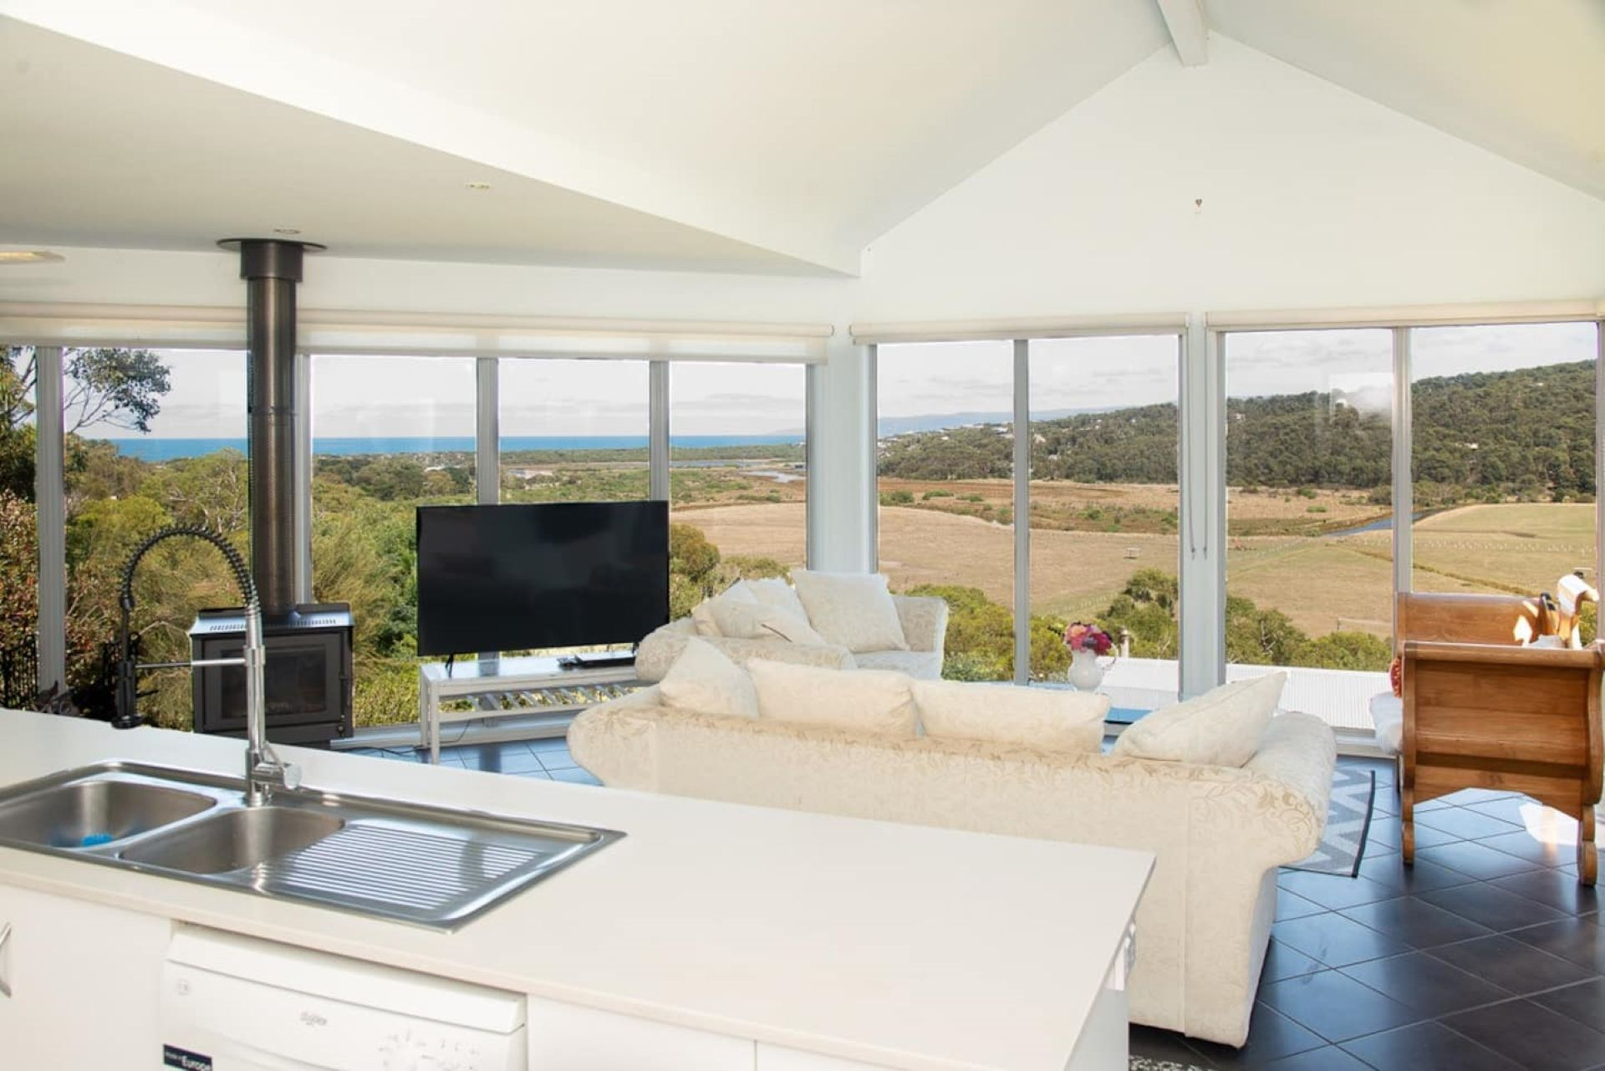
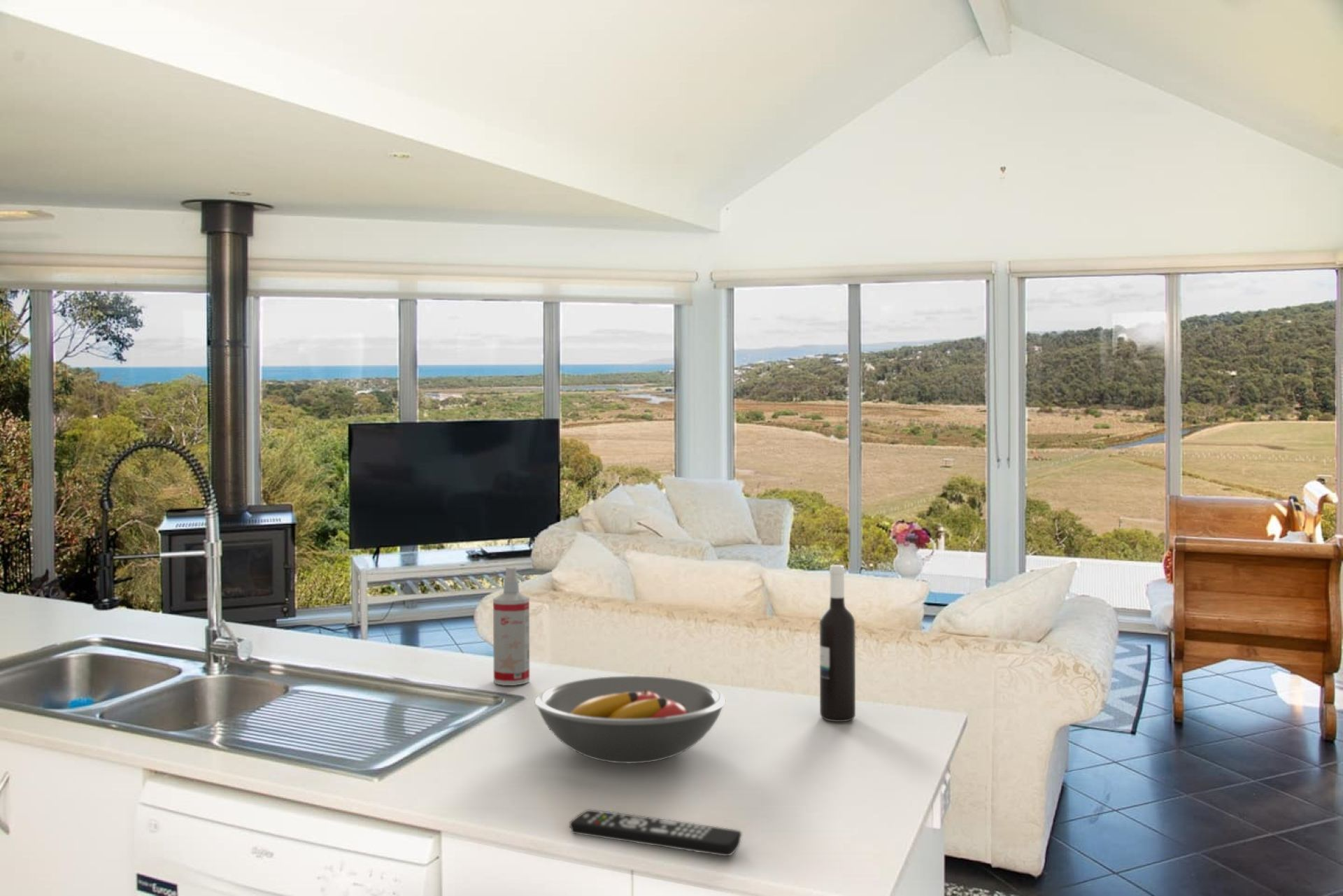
+ spray bottle [492,566,530,686]
+ fruit bowl [534,675,726,764]
+ remote control [569,809,742,857]
+ wine bottle [819,564,856,723]
